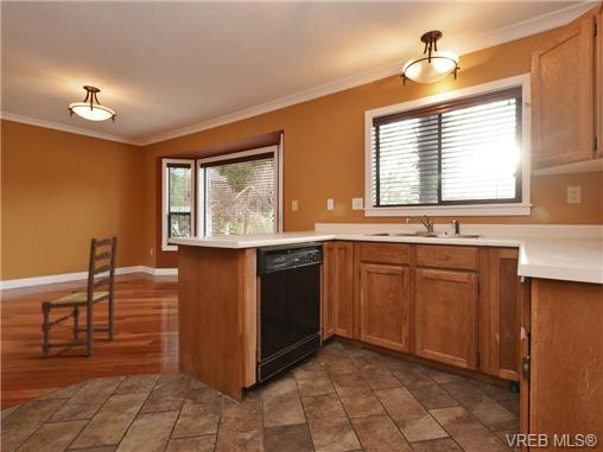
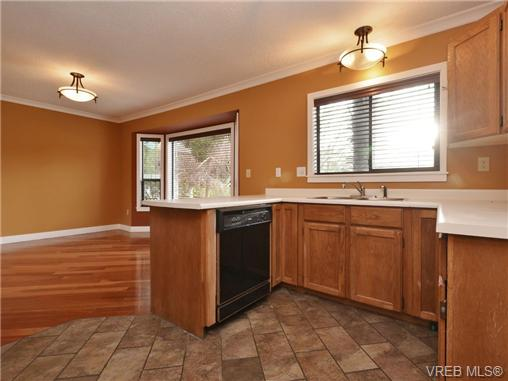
- dining chair [40,235,119,359]
